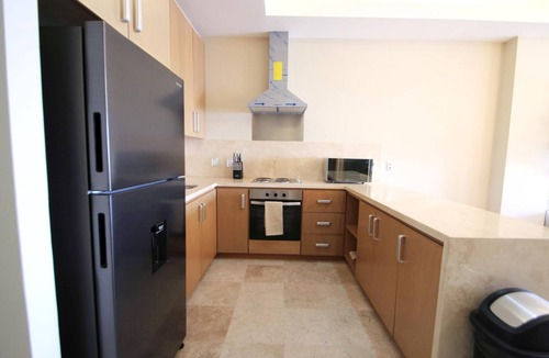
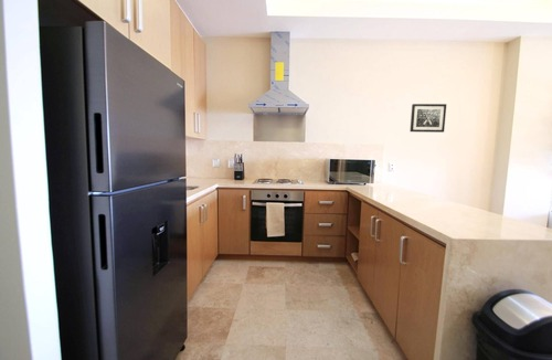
+ wall art [408,103,447,134]
